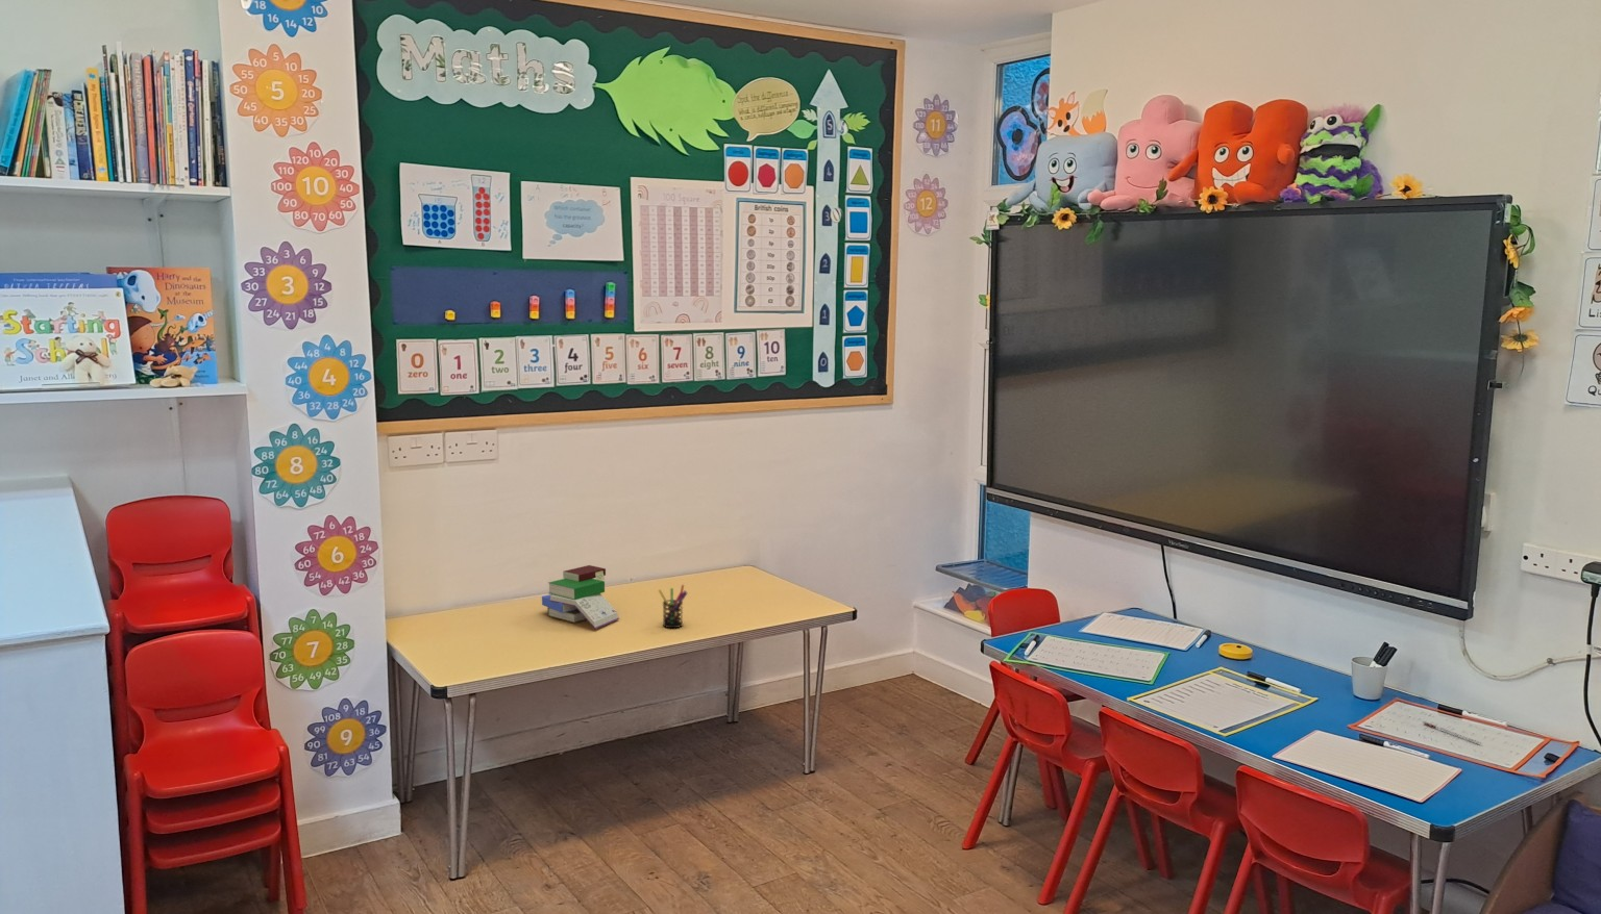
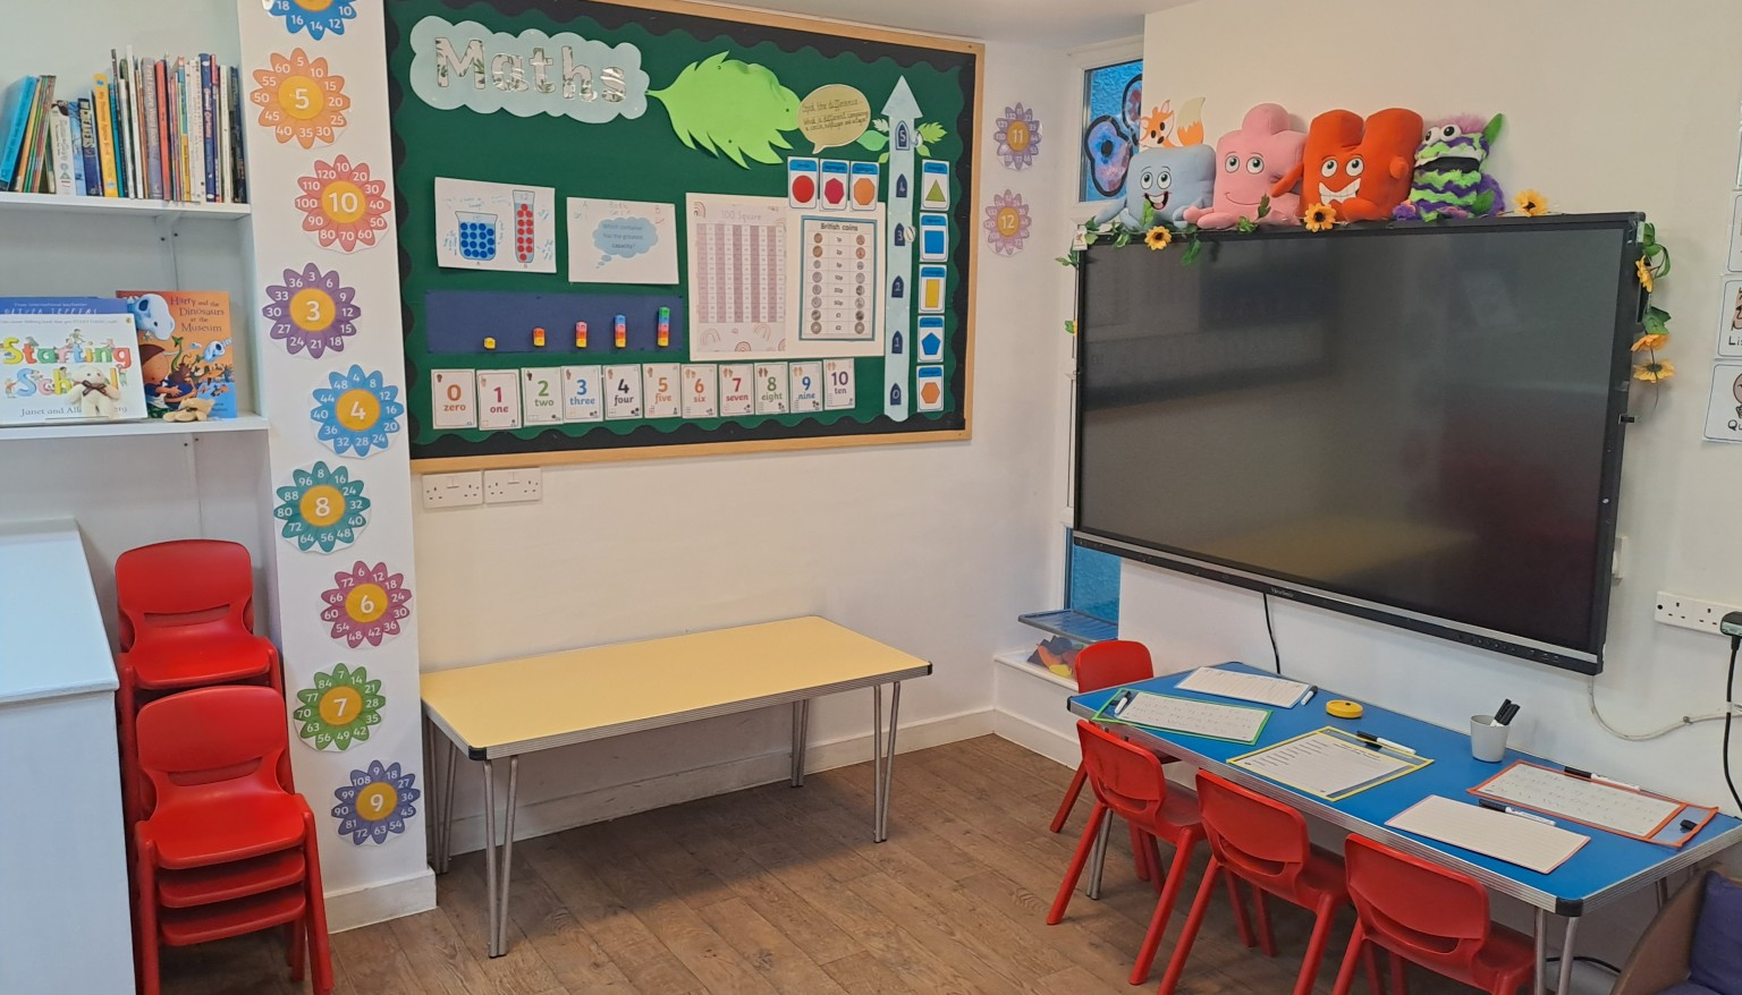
- pen [1422,721,1481,745]
- pen holder [658,584,688,628]
- book [541,565,620,629]
